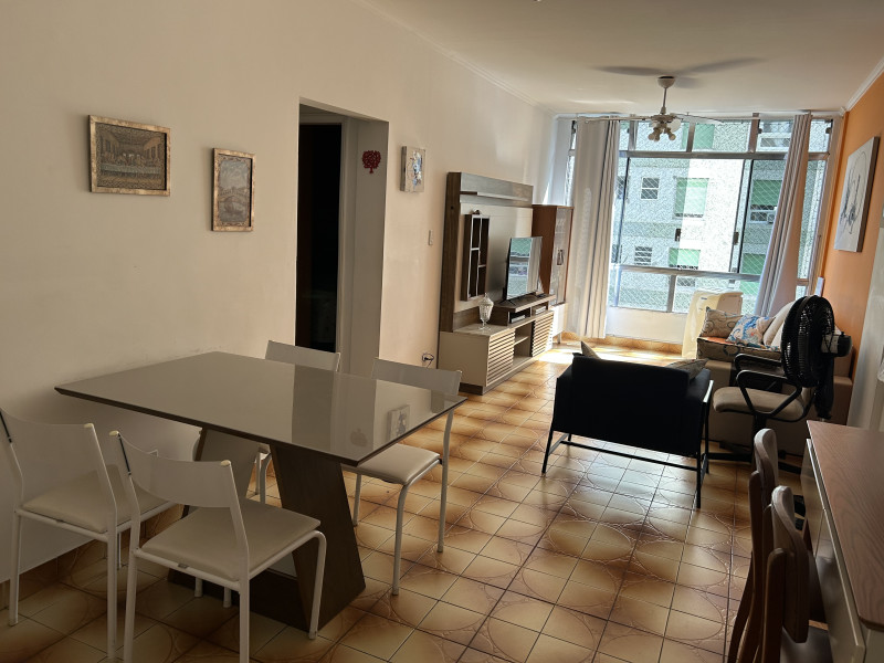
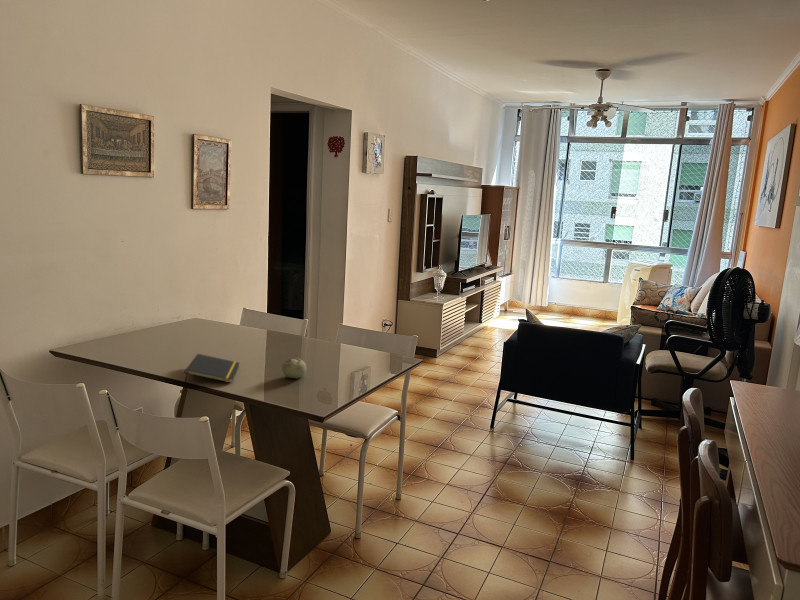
+ notepad [184,353,240,384]
+ fruit [281,357,307,380]
